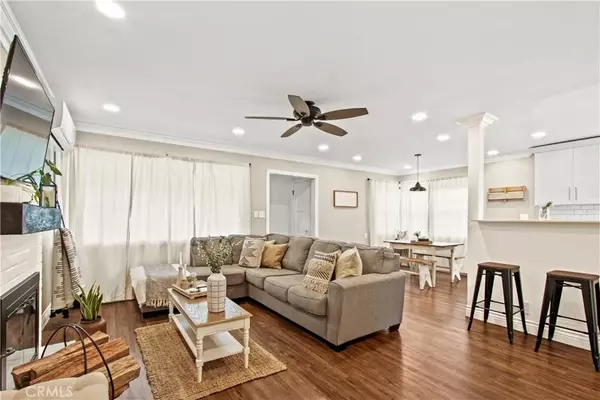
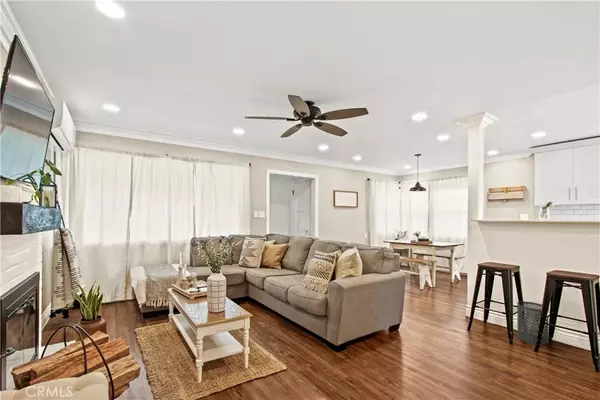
+ trash can [516,300,550,346]
